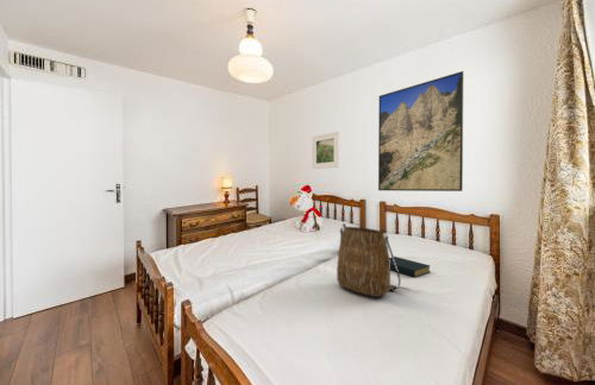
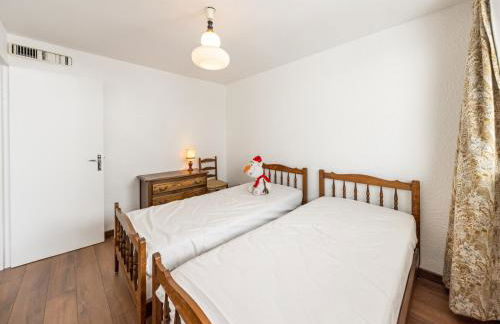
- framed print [377,70,465,192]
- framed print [311,131,340,170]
- tote bag [336,222,402,298]
- hardback book [389,255,432,278]
